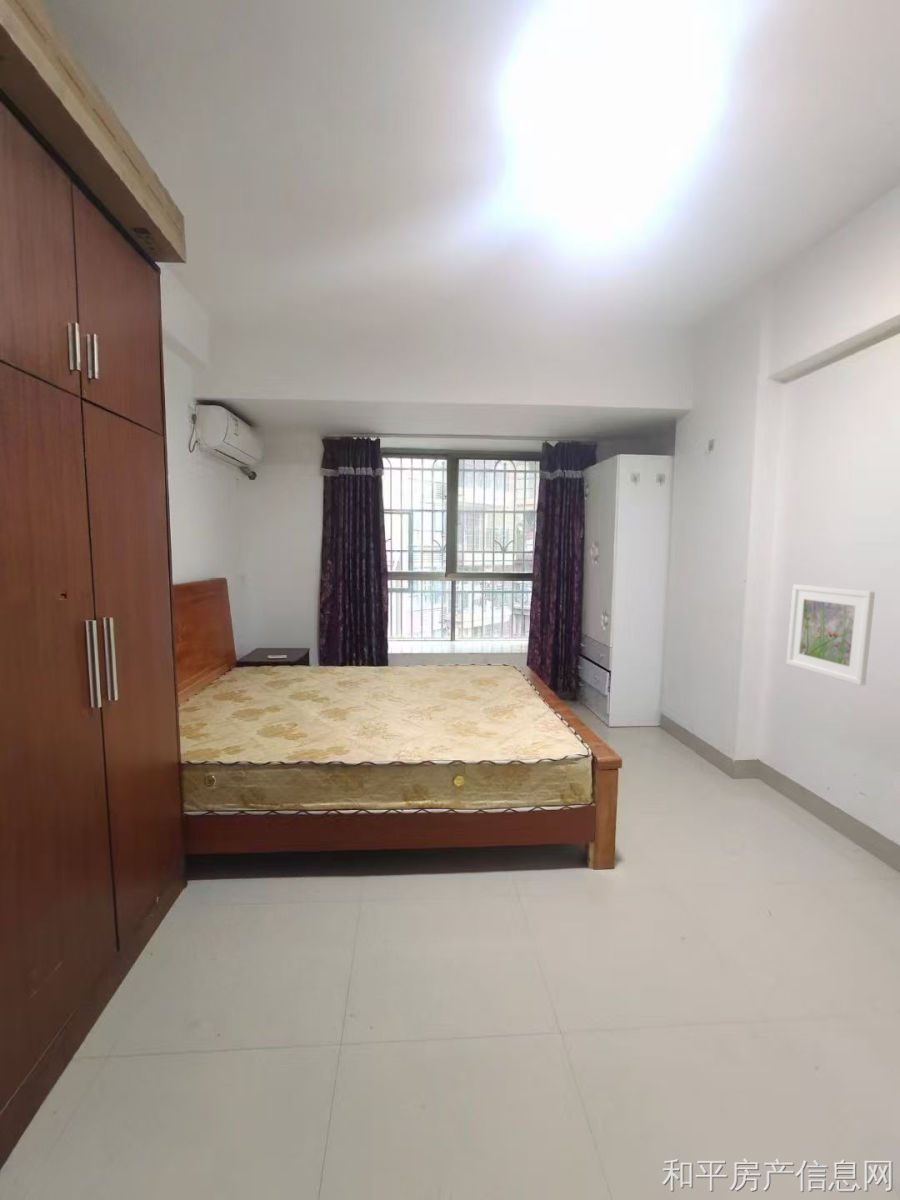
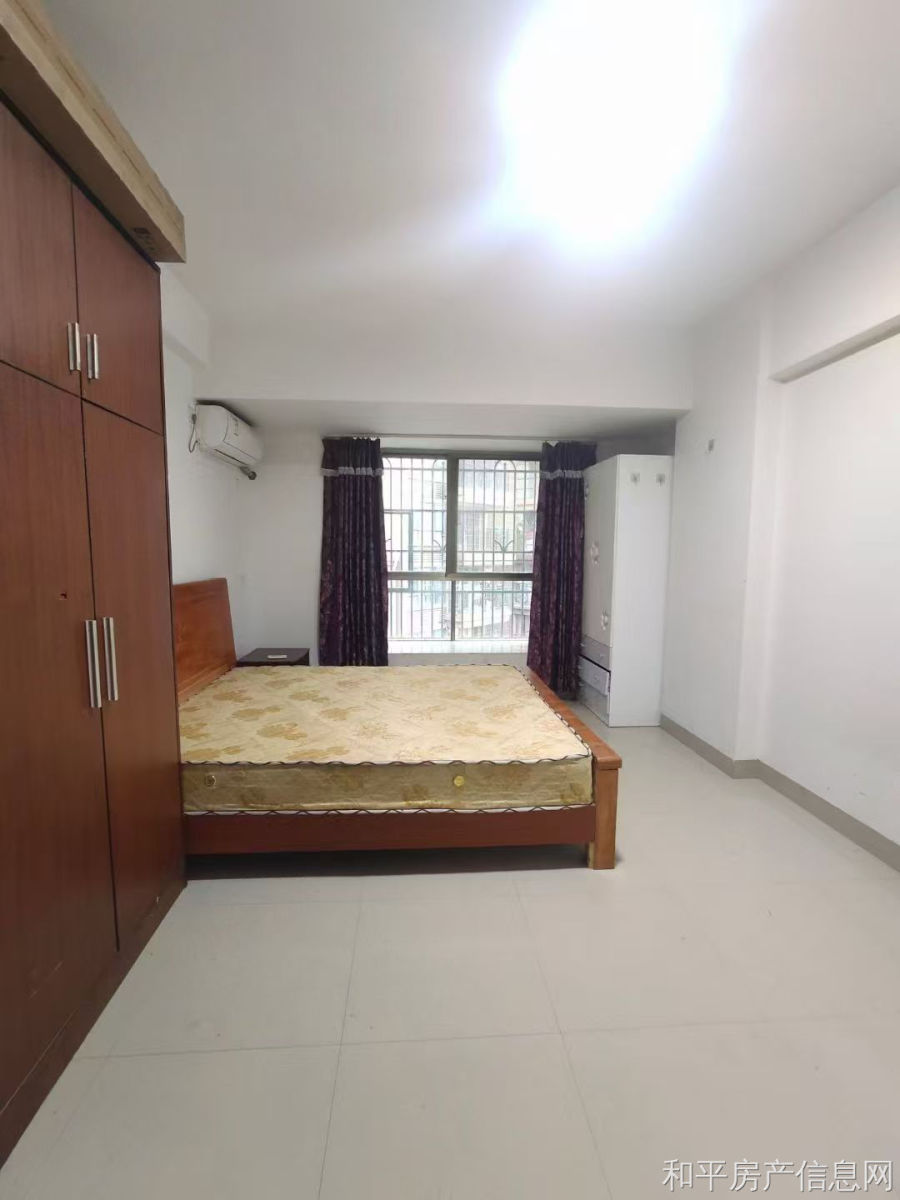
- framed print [785,583,876,686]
